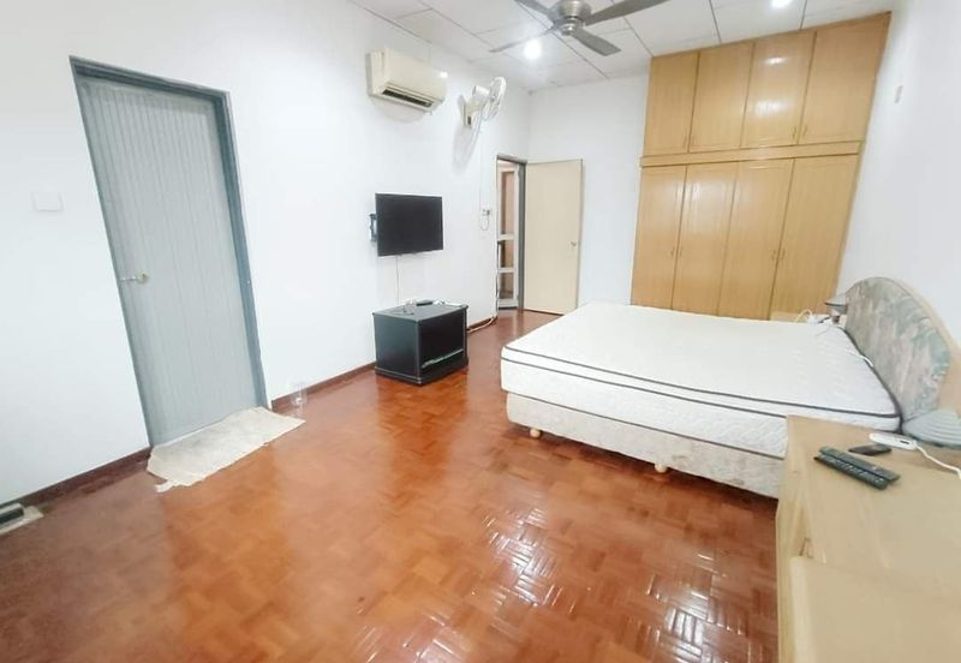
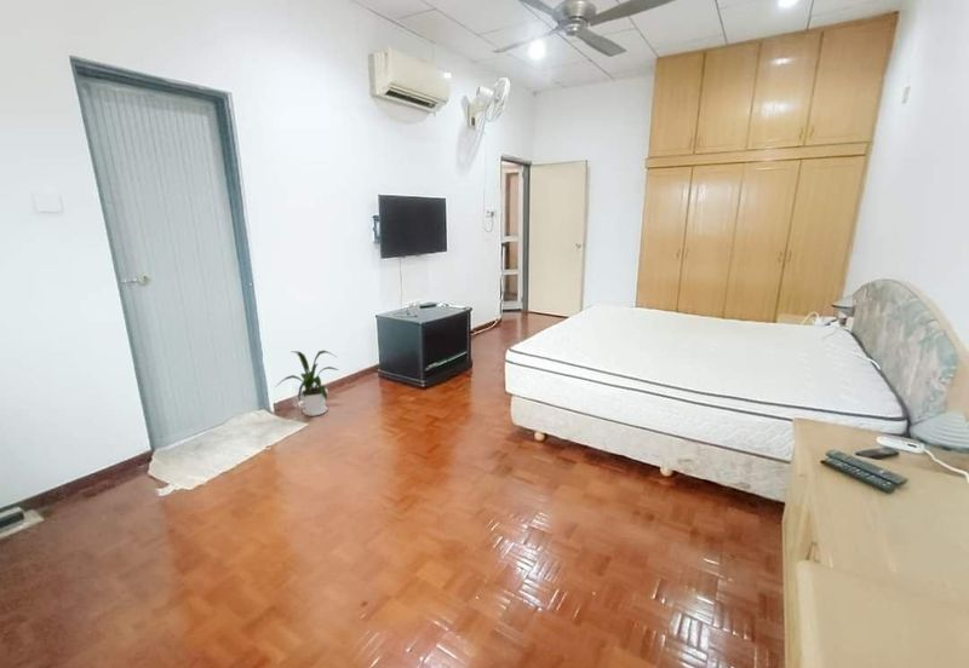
+ house plant [274,349,339,418]
